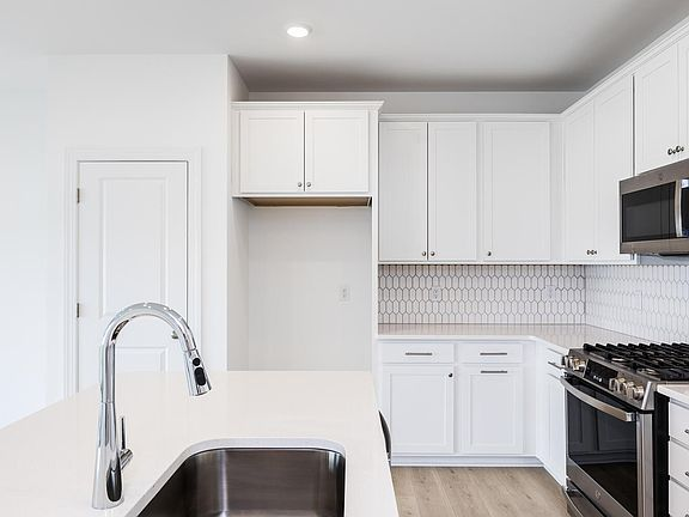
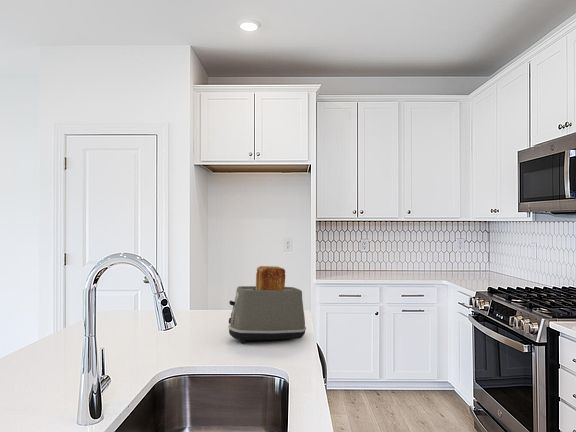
+ toaster [227,265,307,344]
